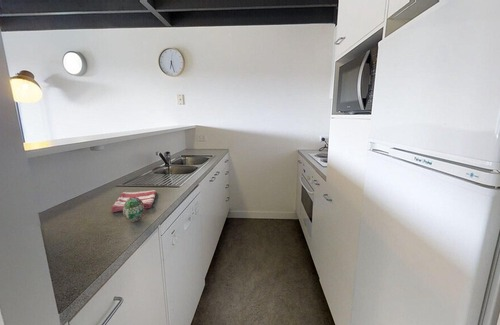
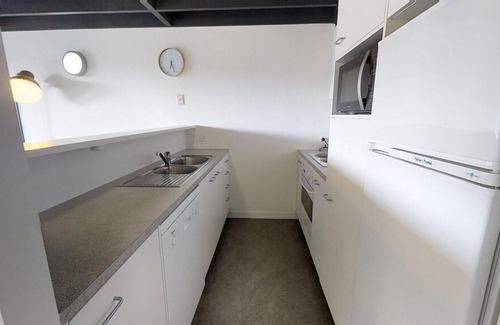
- dish towel [110,189,157,213]
- decorative egg [122,197,146,222]
